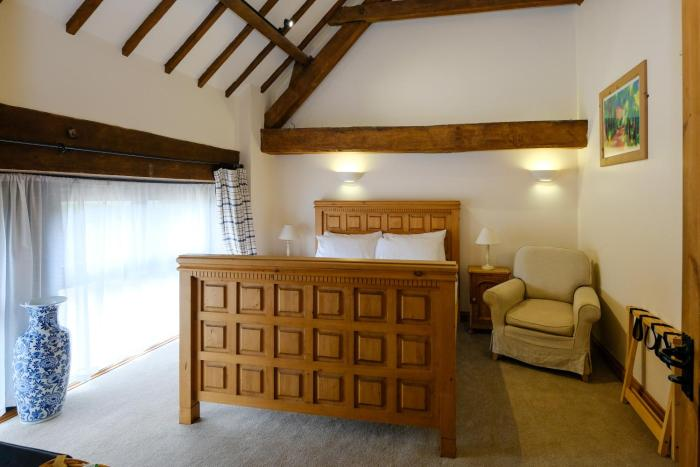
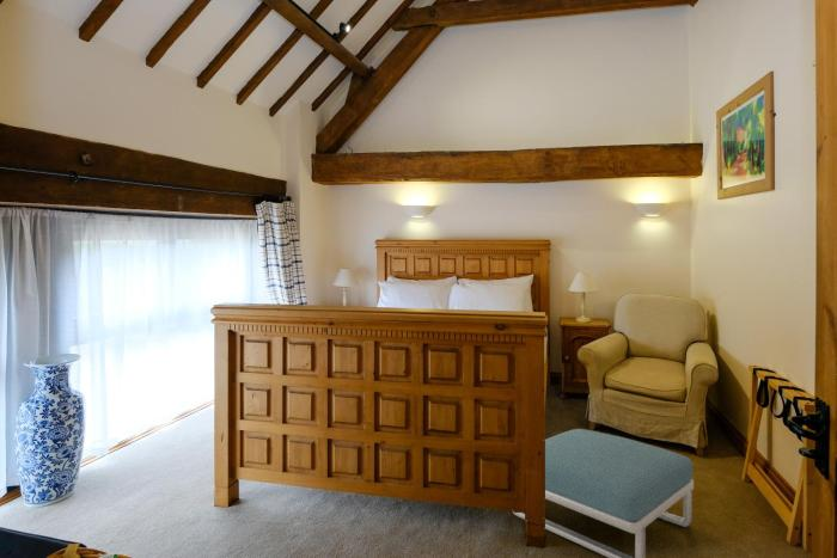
+ footstool [512,428,695,558]
